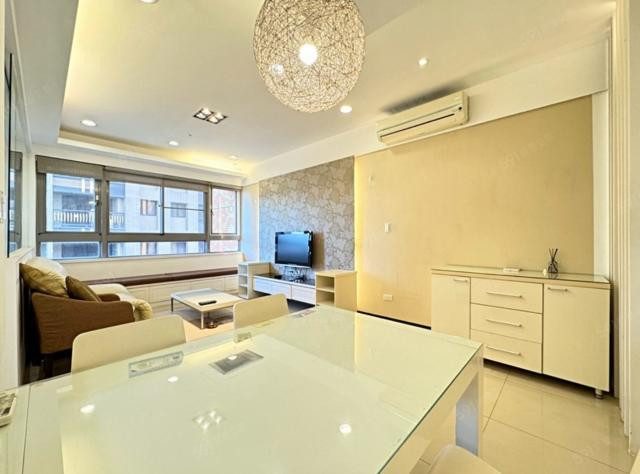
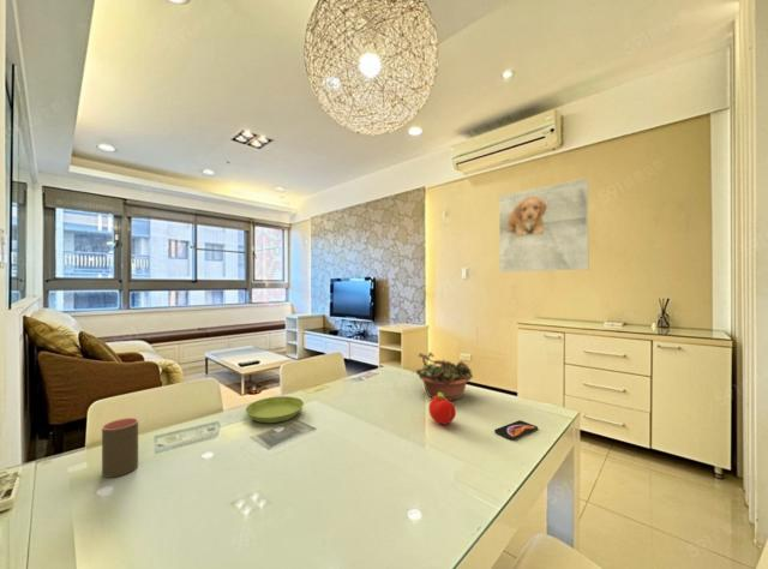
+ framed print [498,178,589,274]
+ fruit [428,393,457,426]
+ saucer [245,395,305,424]
+ succulent planter [410,352,474,402]
+ cup [101,417,139,479]
+ smartphone [493,419,539,441]
